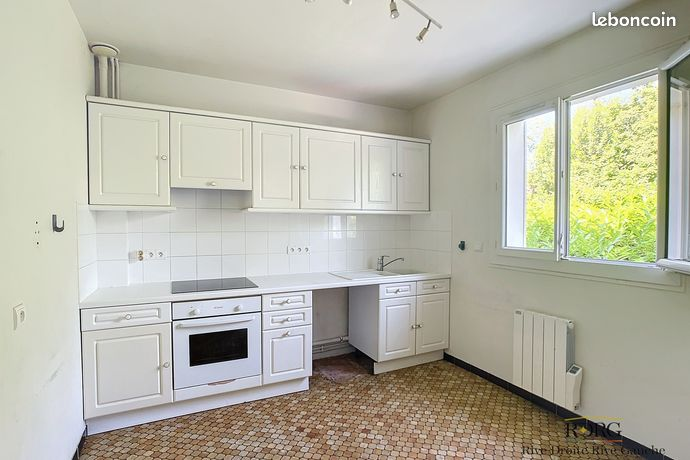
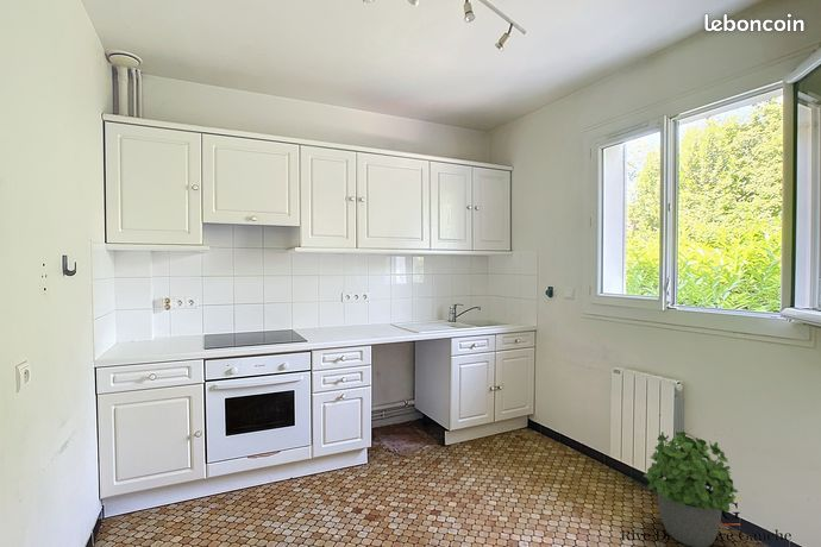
+ potted plant [643,430,739,547]
